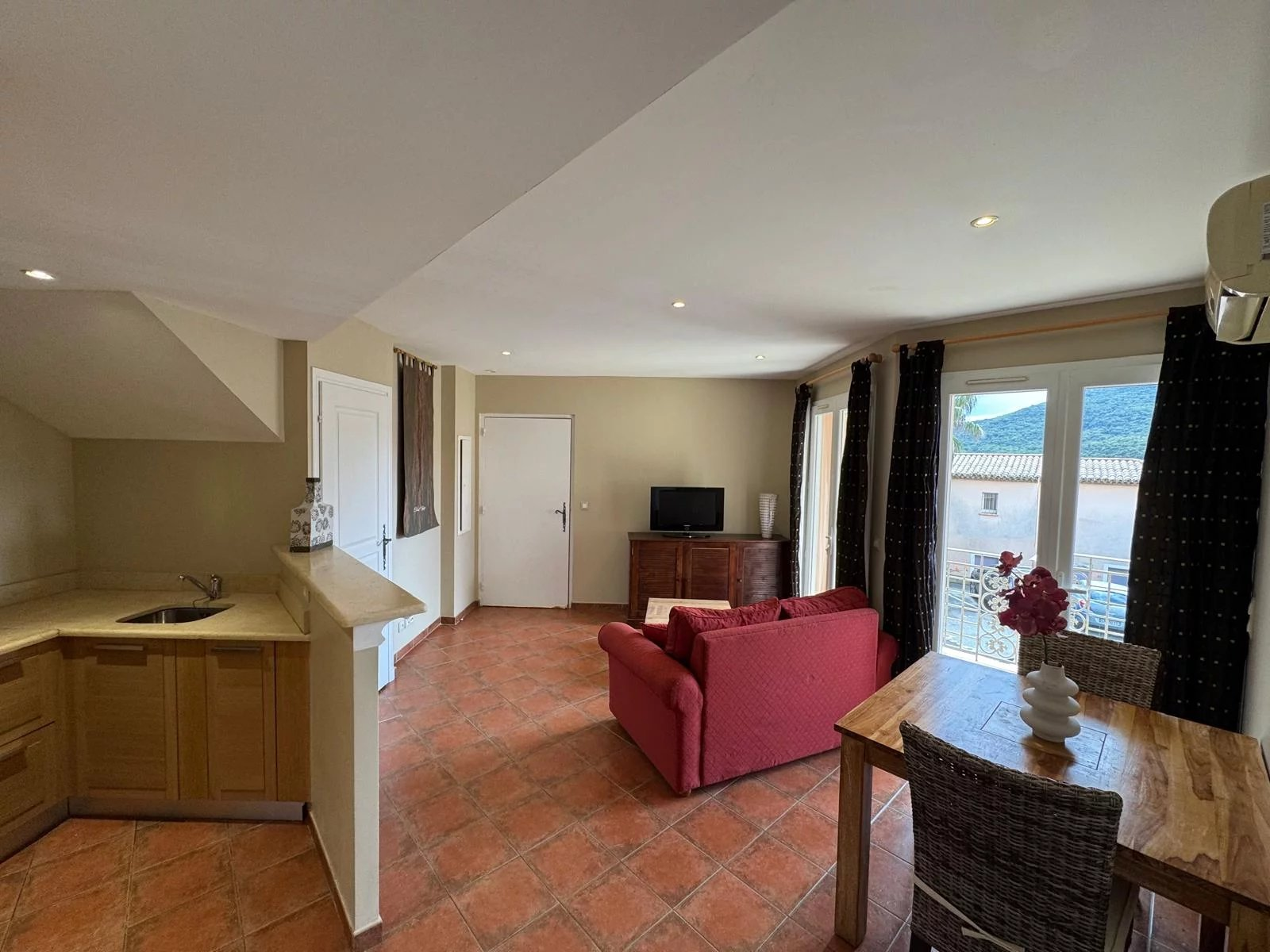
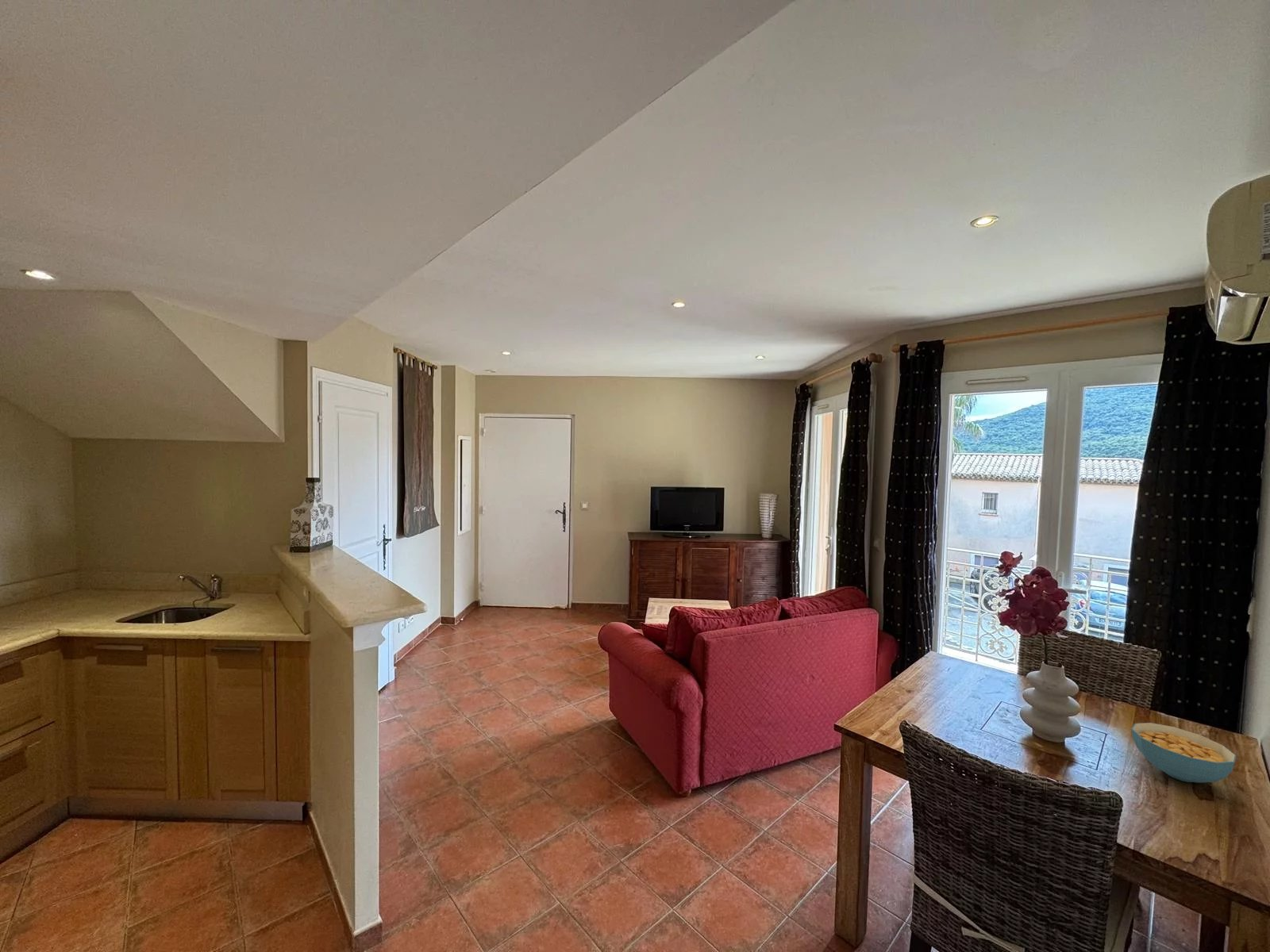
+ cereal bowl [1131,722,1237,784]
